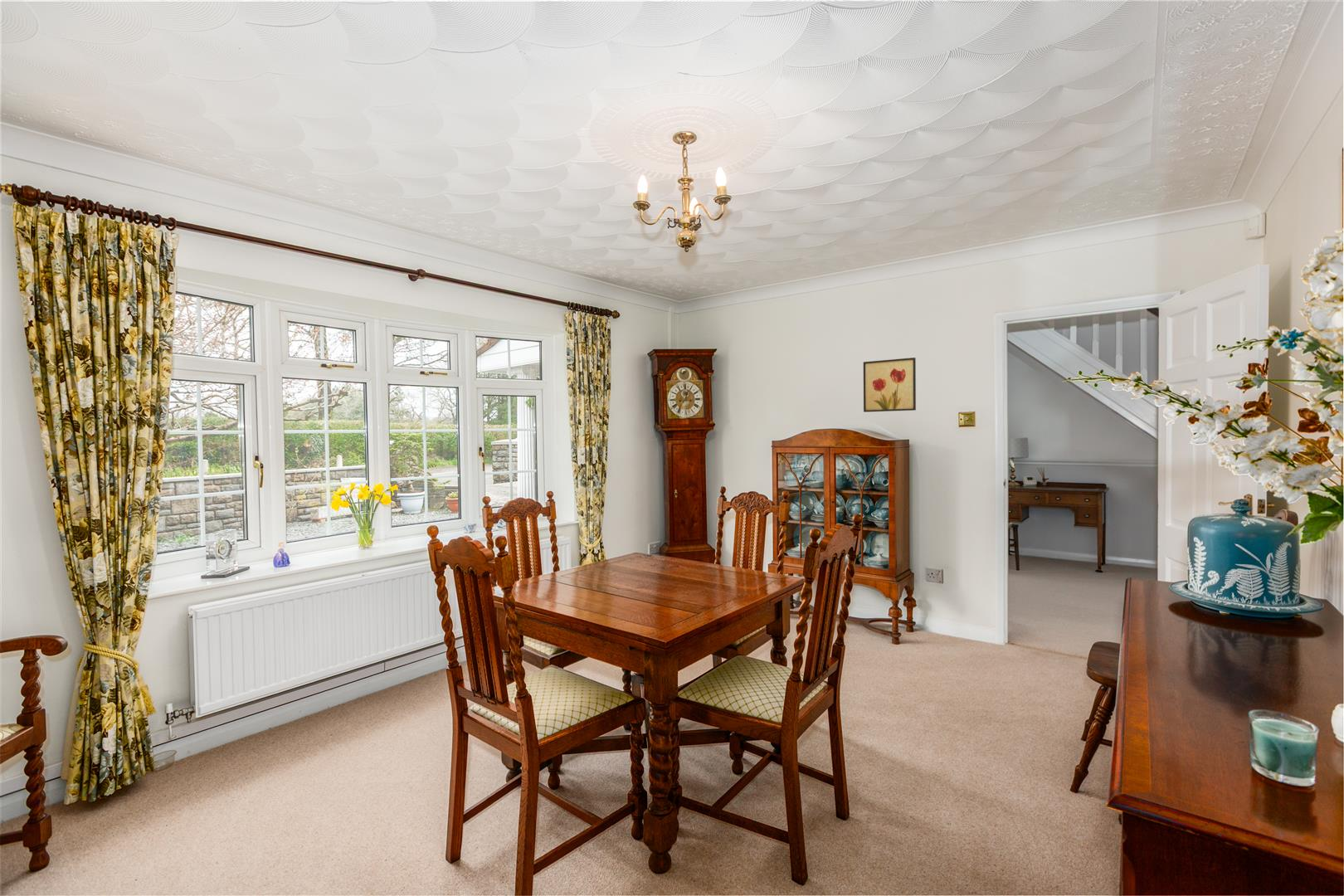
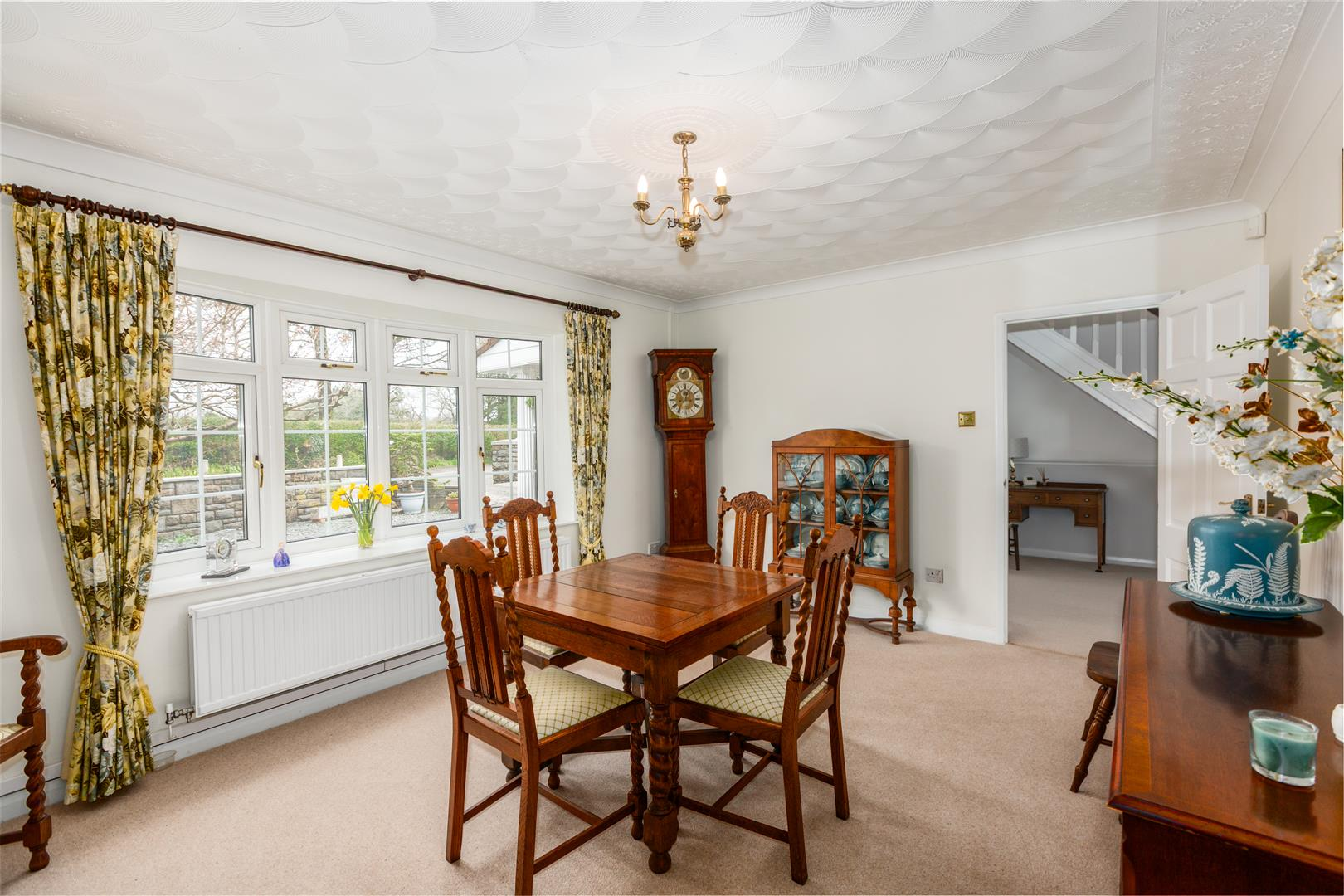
- wall art [863,357,917,413]
